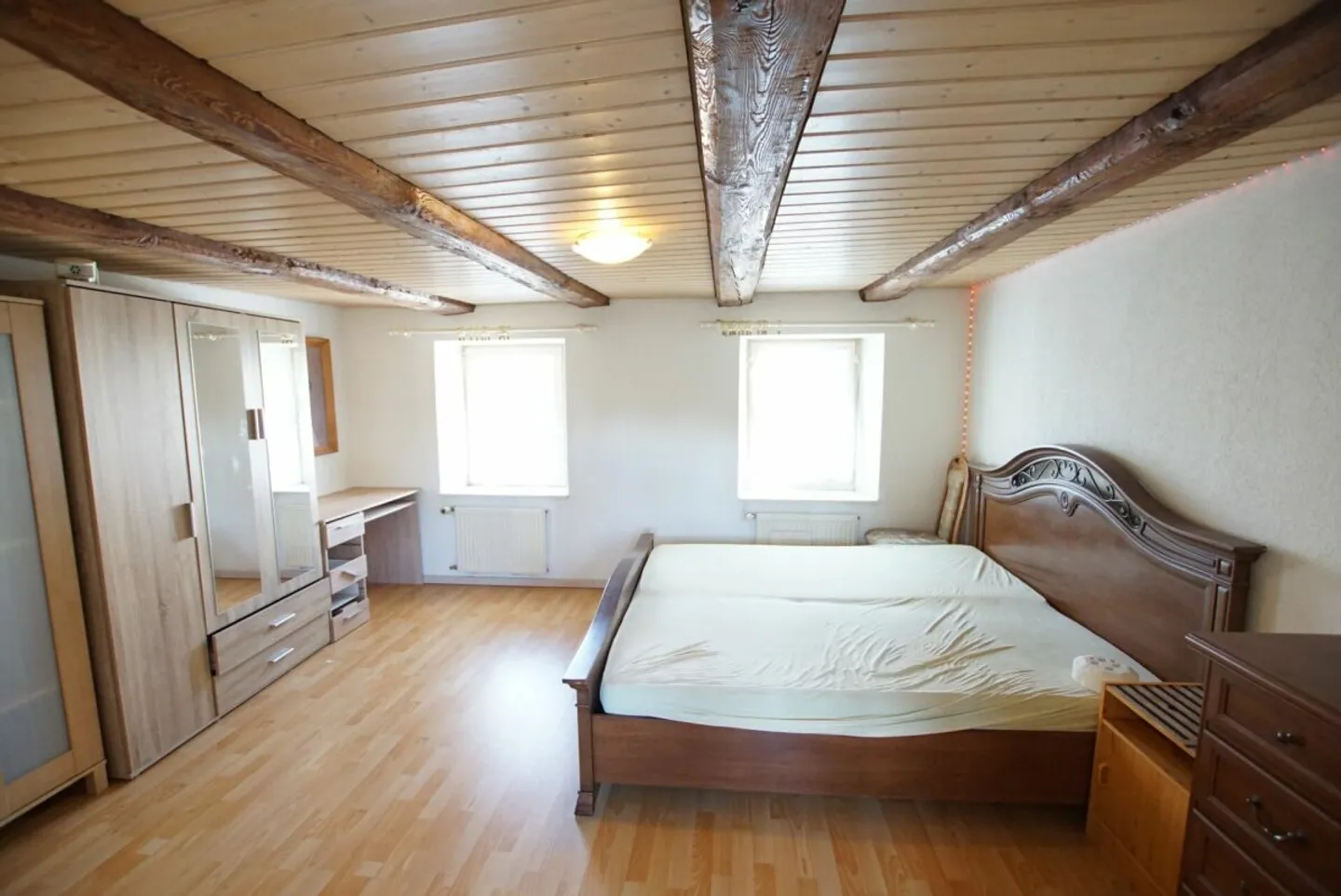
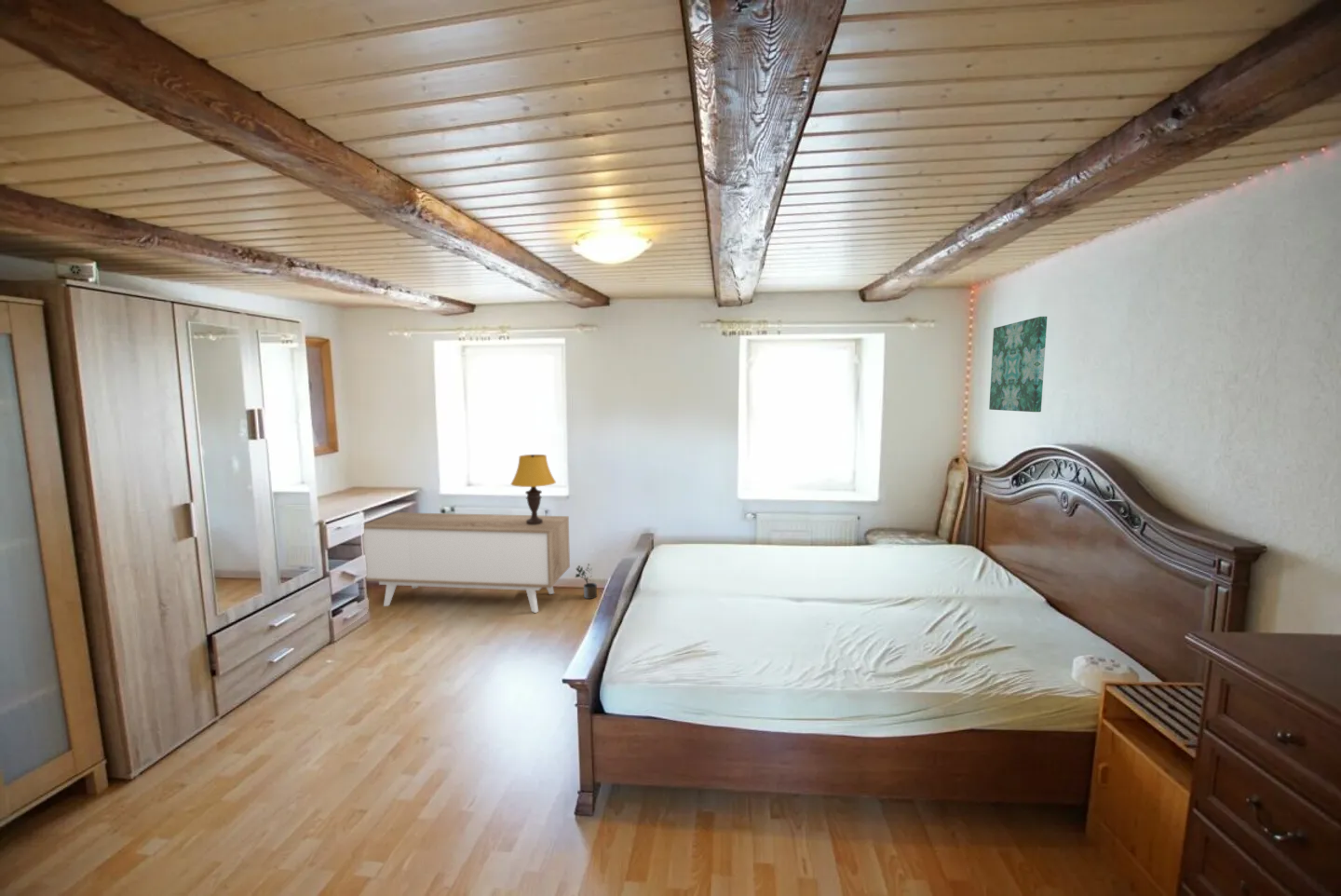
+ table lamp [510,454,557,524]
+ wall art [988,316,1048,413]
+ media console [362,511,571,614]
+ potted plant [575,563,598,600]
